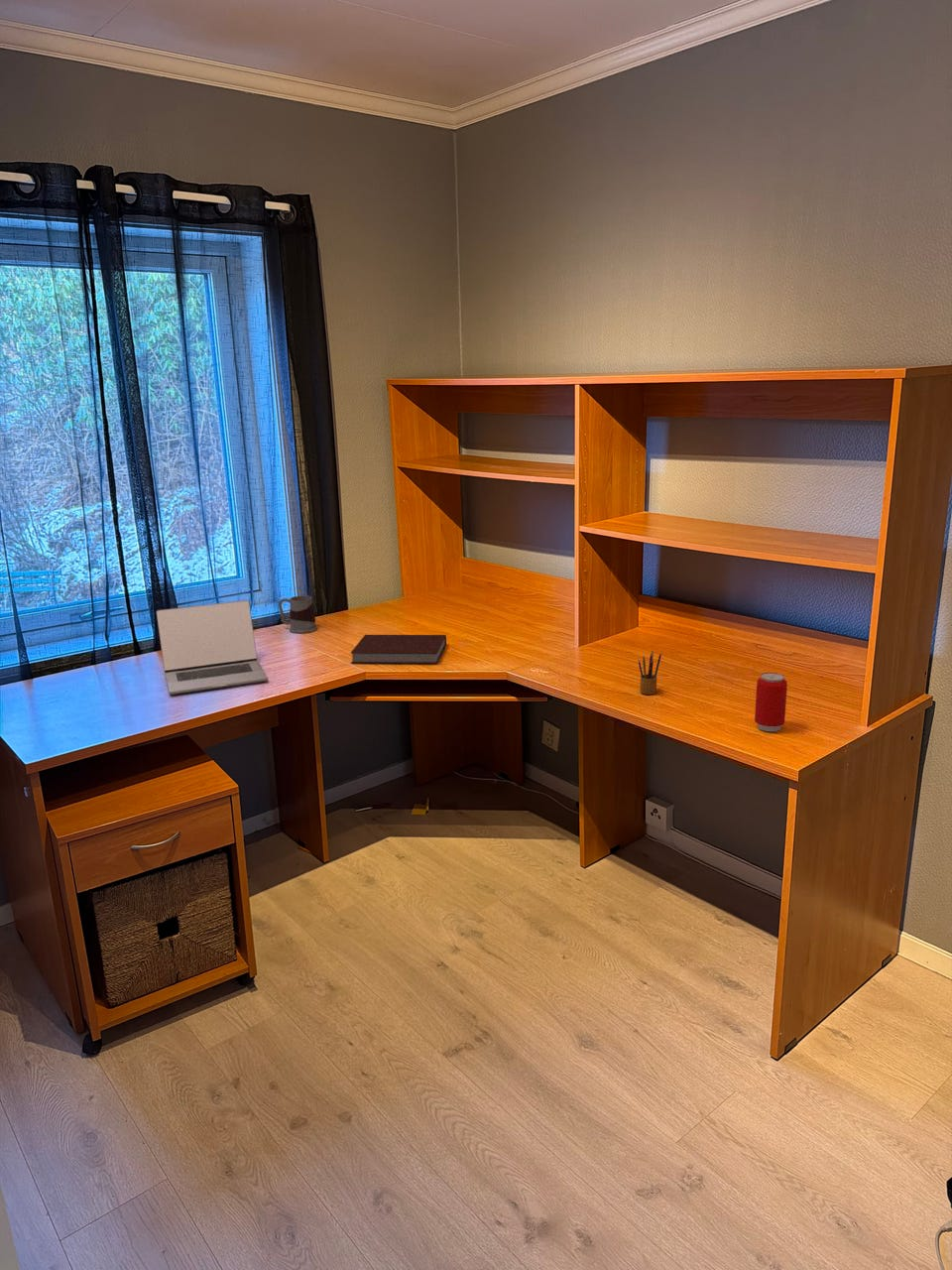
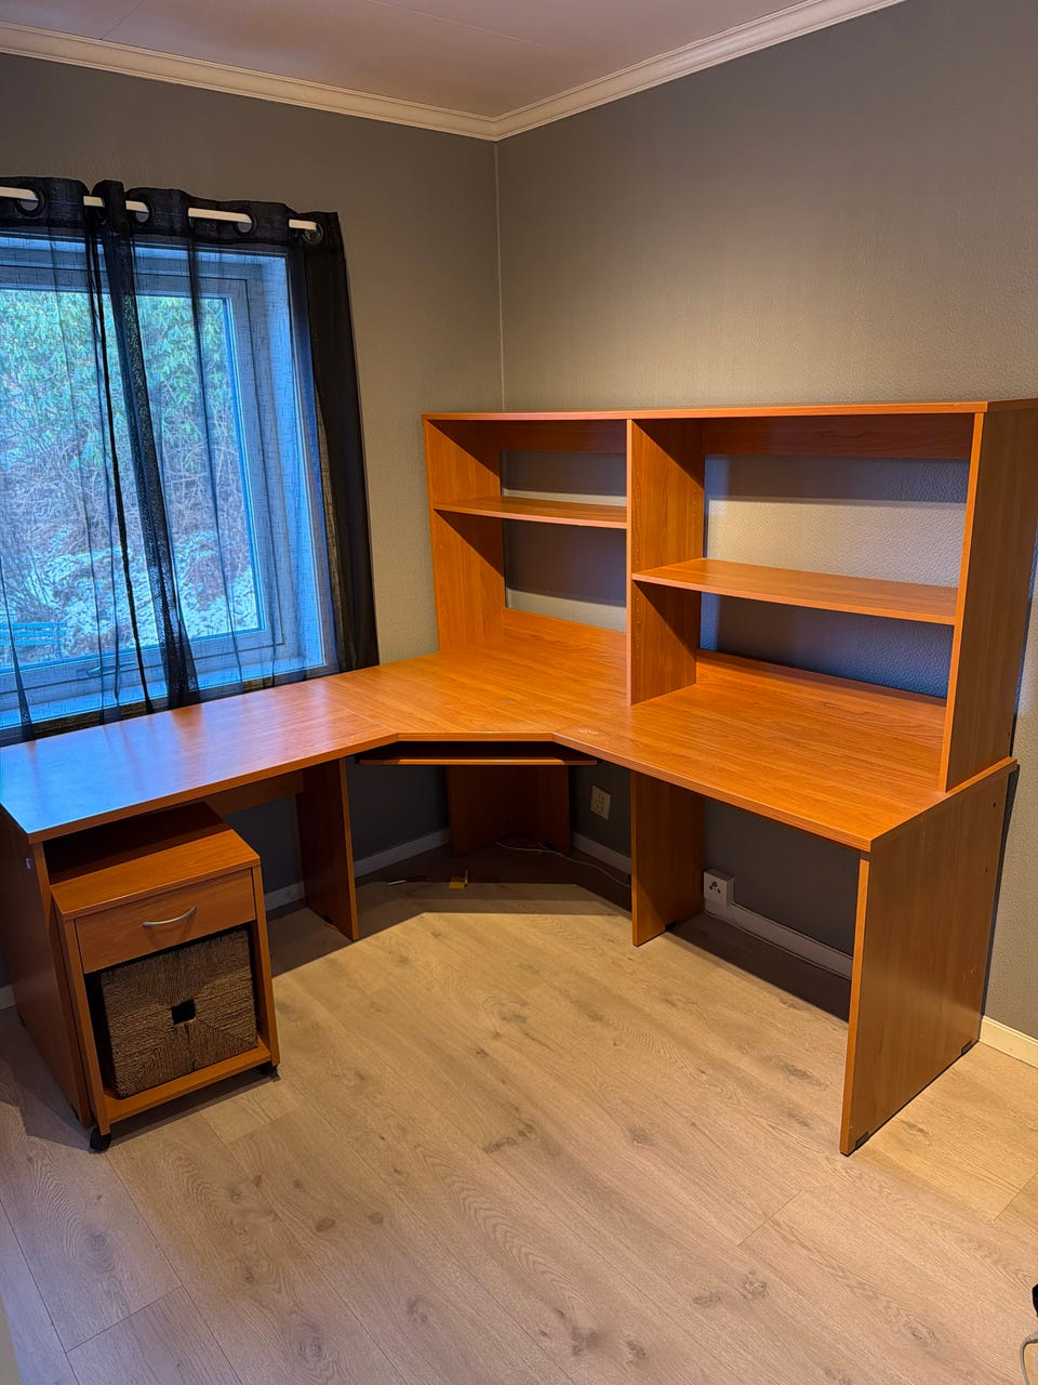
- pencil box [638,650,662,696]
- beverage can [754,672,788,732]
- laptop [156,599,269,696]
- notebook [350,634,447,665]
- mug [278,594,318,634]
